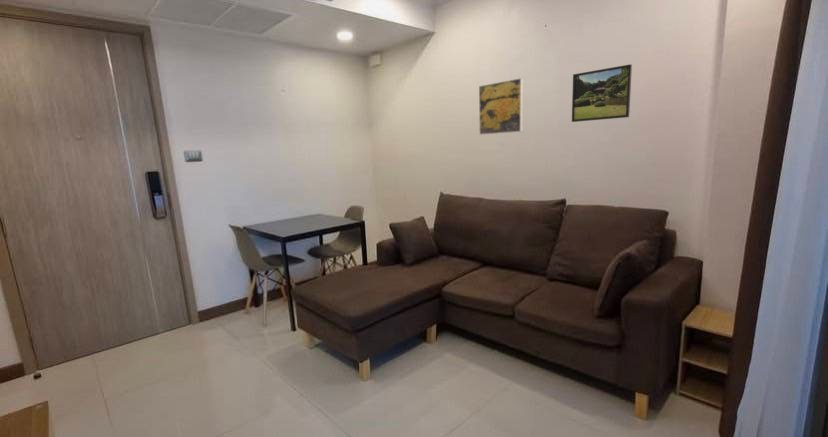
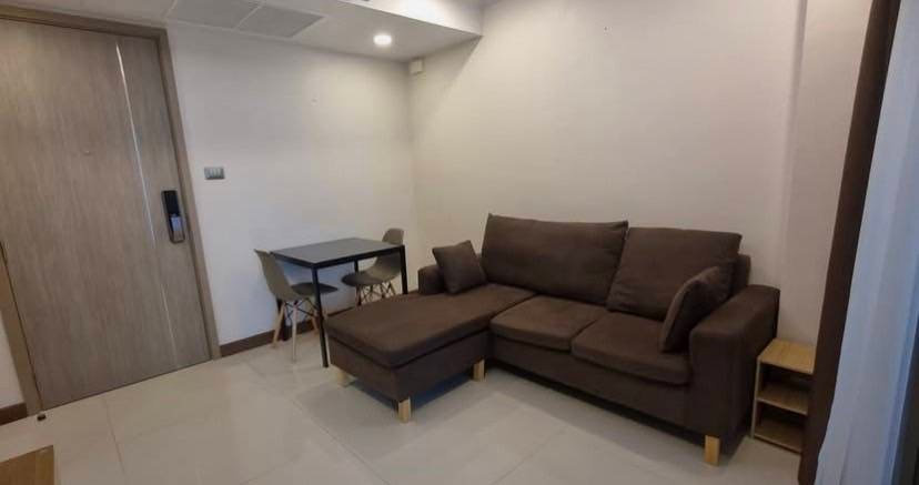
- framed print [478,77,524,136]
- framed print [571,63,633,123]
